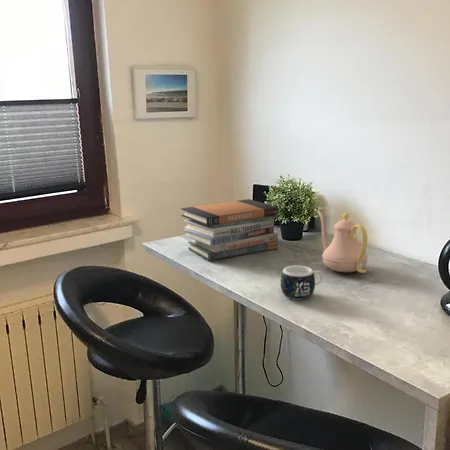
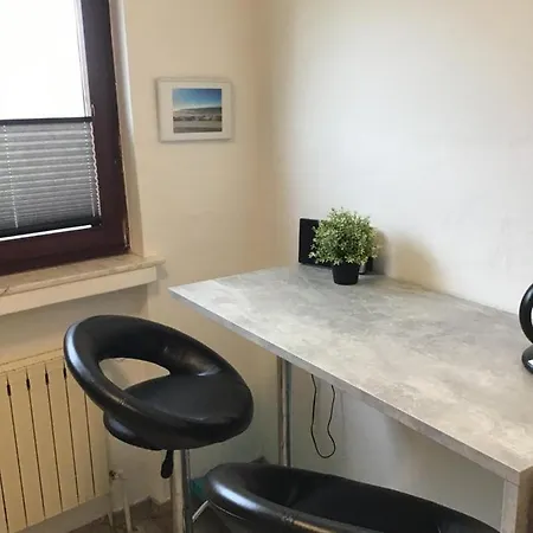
- mug [280,265,323,301]
- teapot [316,210,369,274]
- book stack [180,198,279,261]
